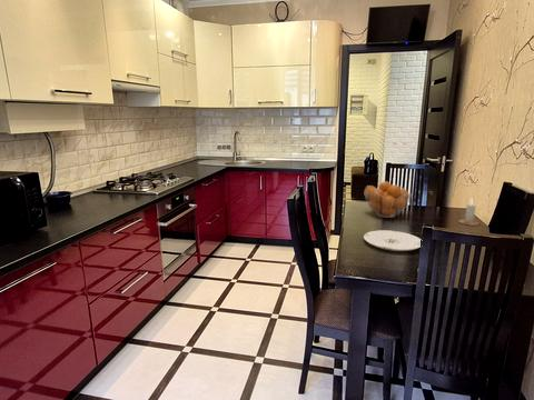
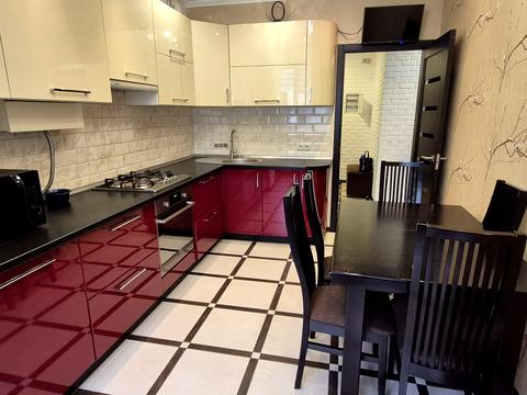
- fruit basket [363,180,413,219]
- candle [458,199,481,227]
- plate [363,229,422,252]
